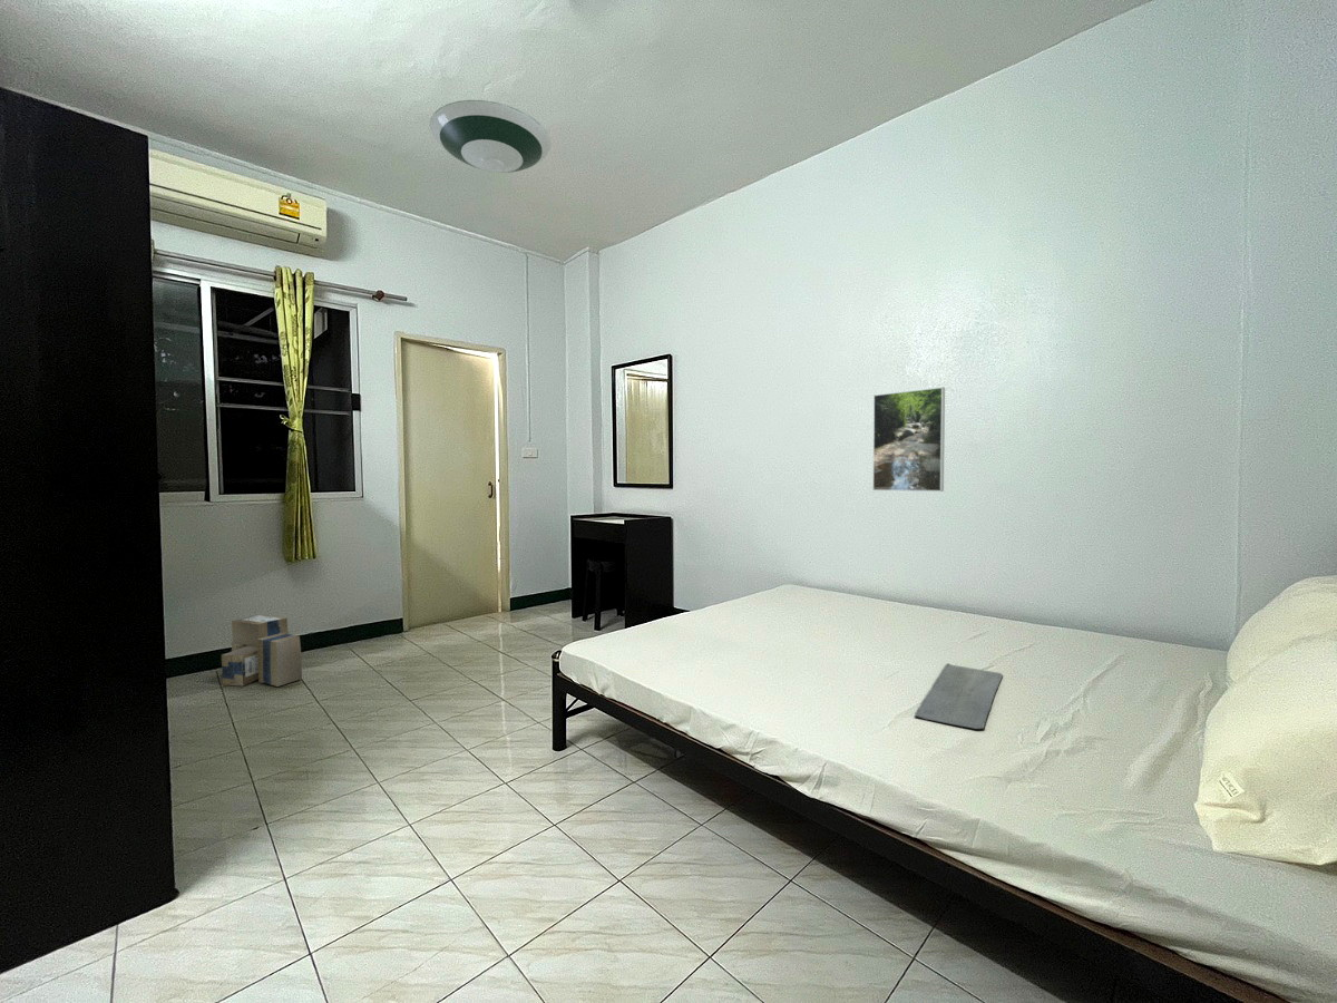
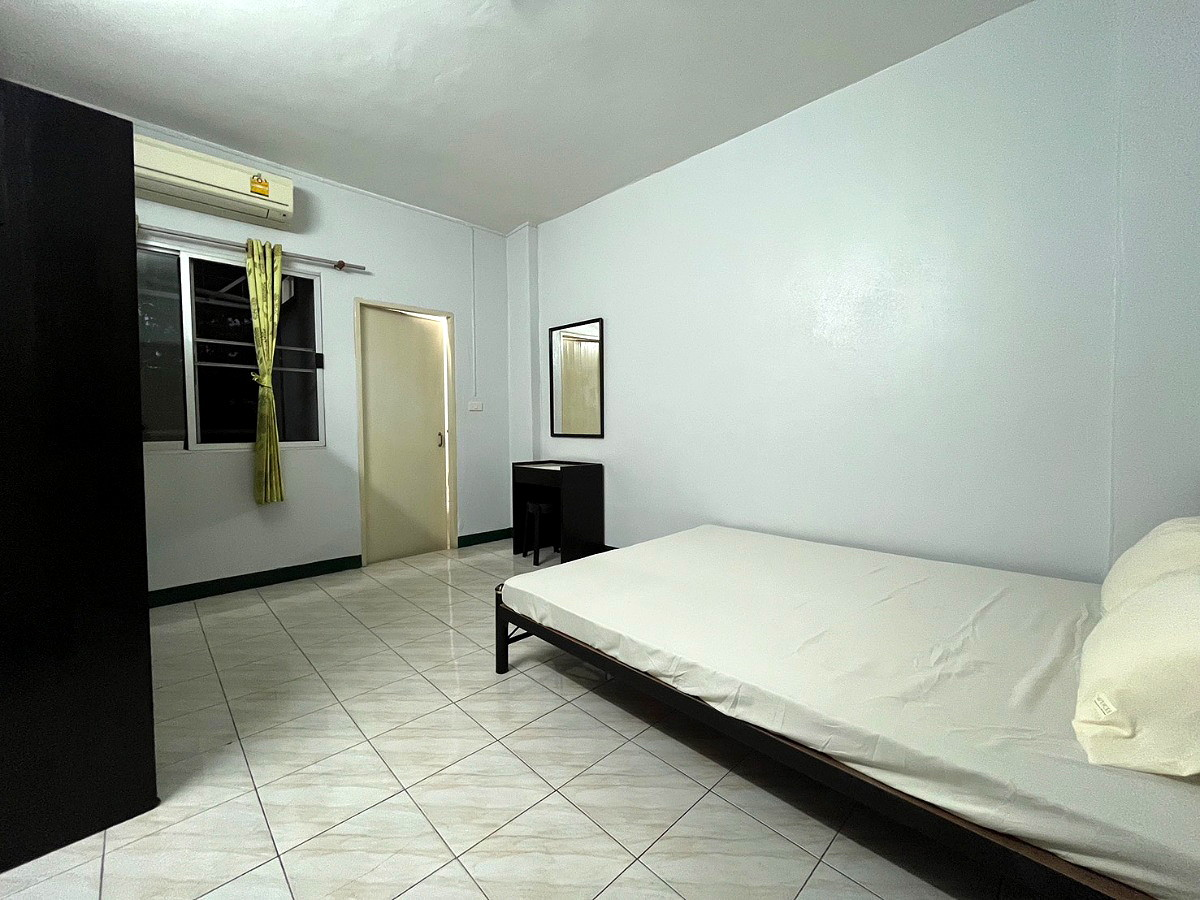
- bath mat [914,662,1004,730]
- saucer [429,99,552,174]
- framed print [871,386,946,493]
- cardboard box [221,613,303,688]
